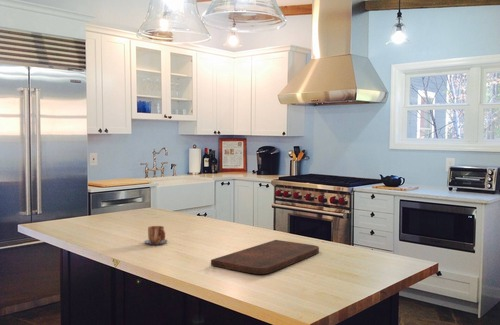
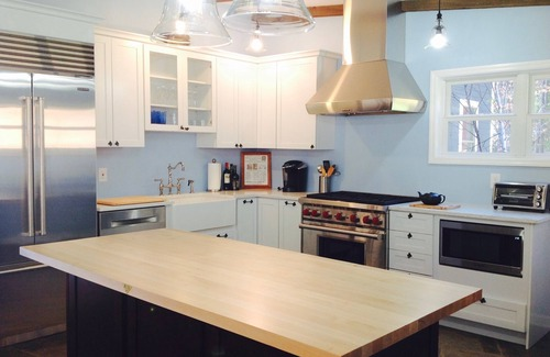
- mug [143,225,169,245]
- cutting board [210,239,320,275]
